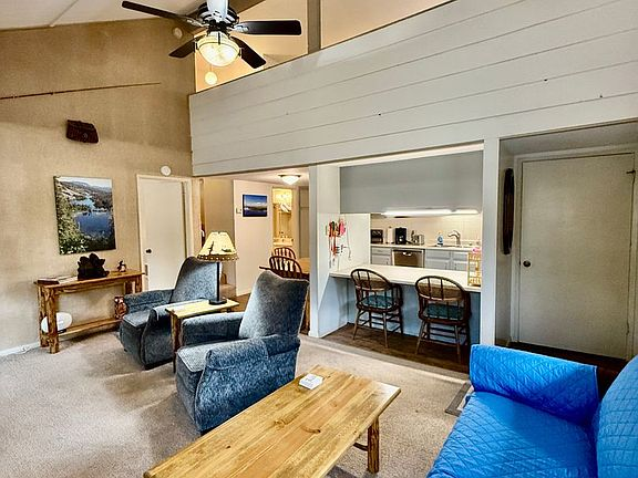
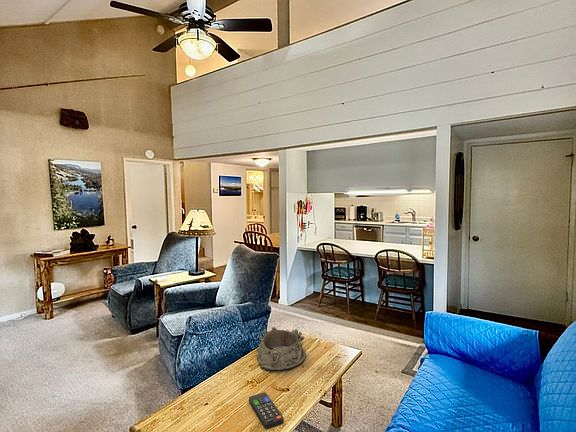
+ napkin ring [255,326,307,372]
+ remote control [248,391,285,431]
